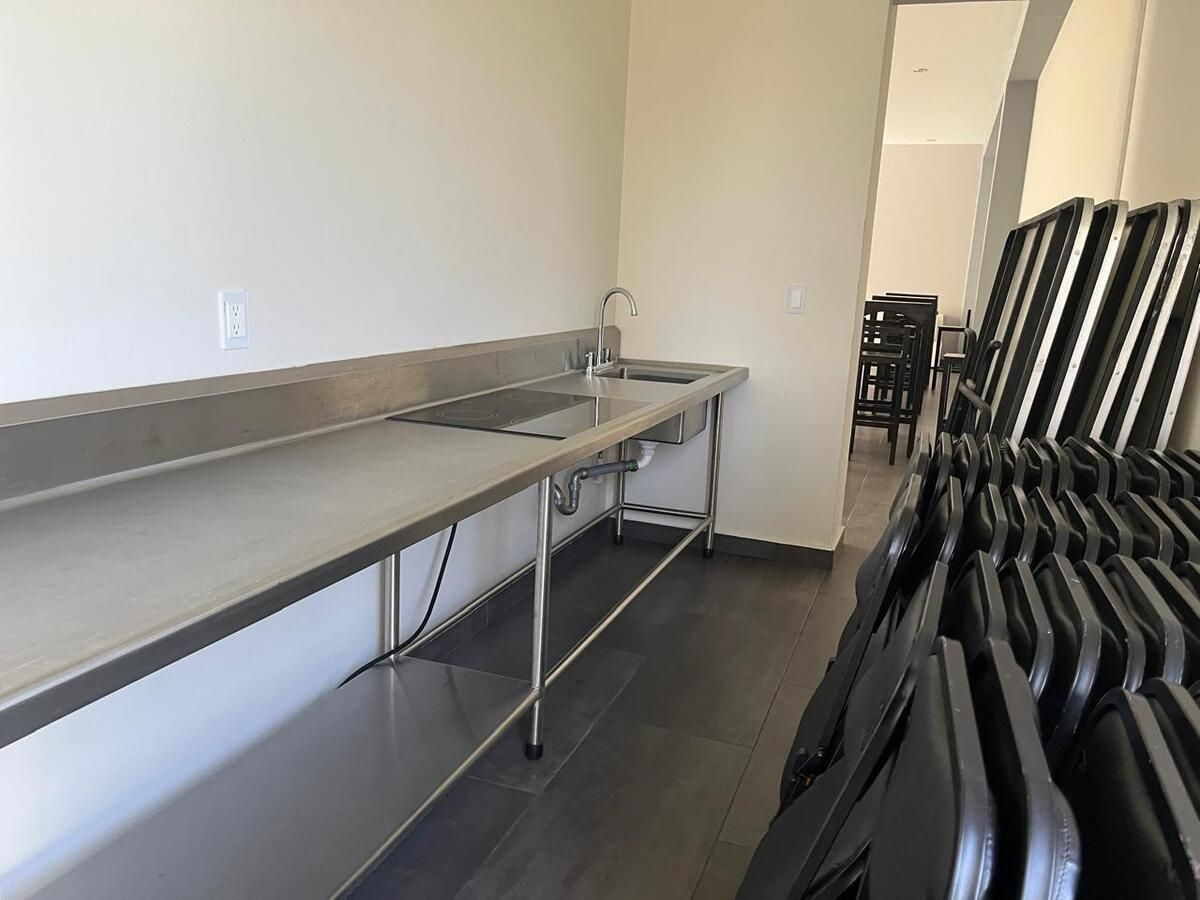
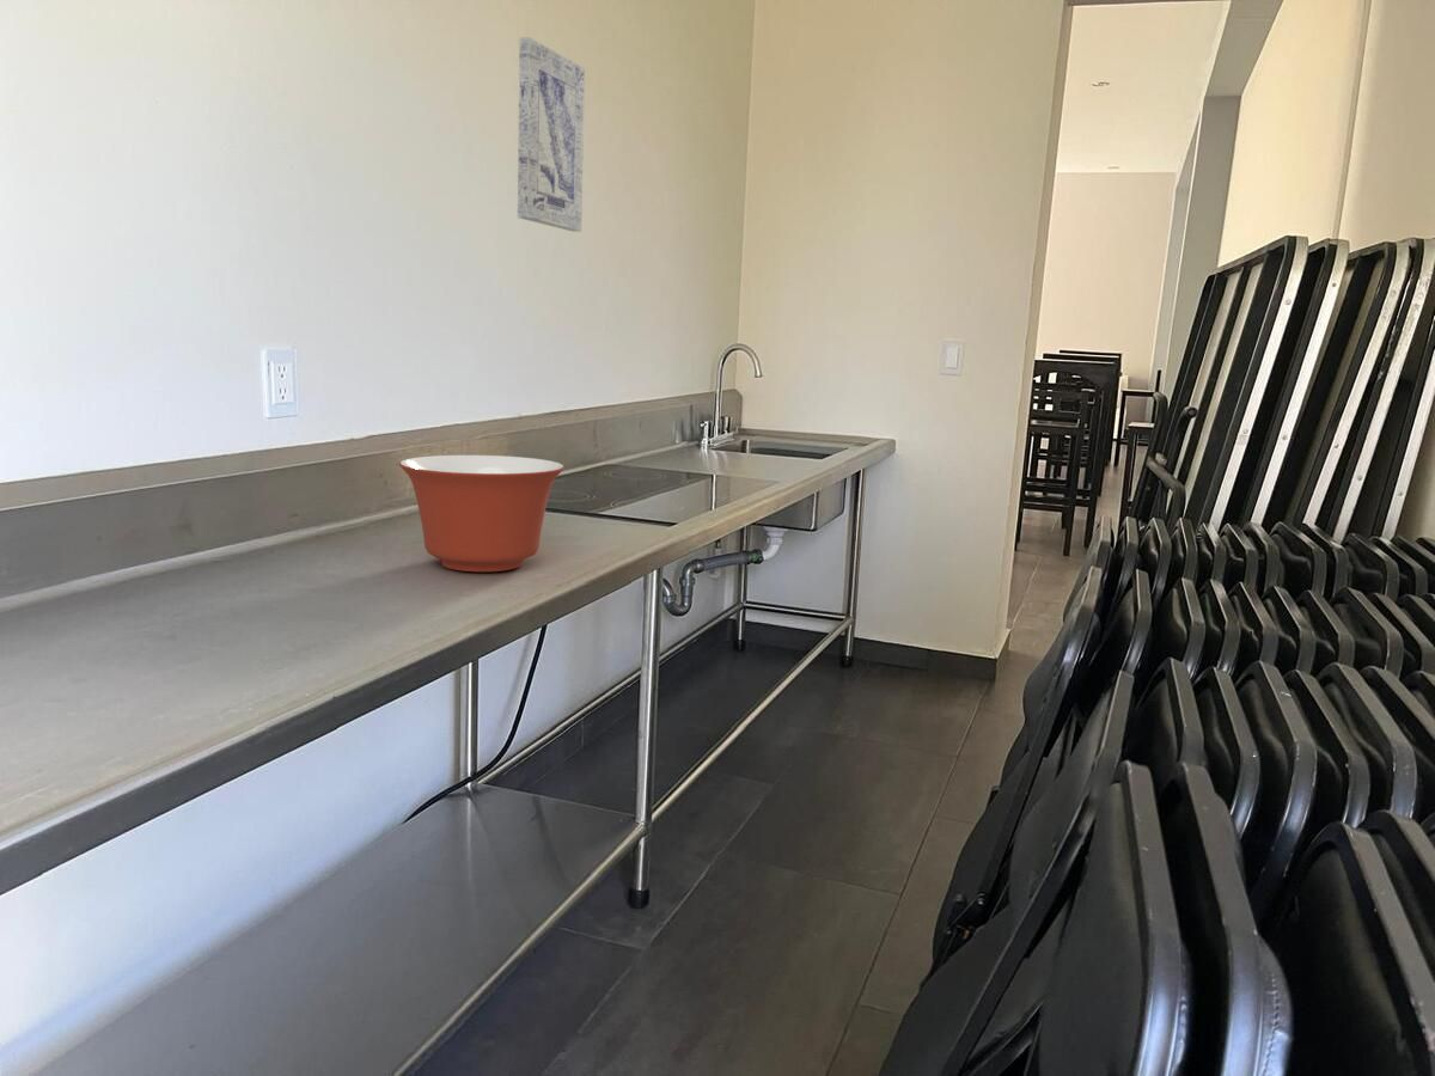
+ wall art [517,36,586,233]
+ mixing bowl [398,454,566,573]
